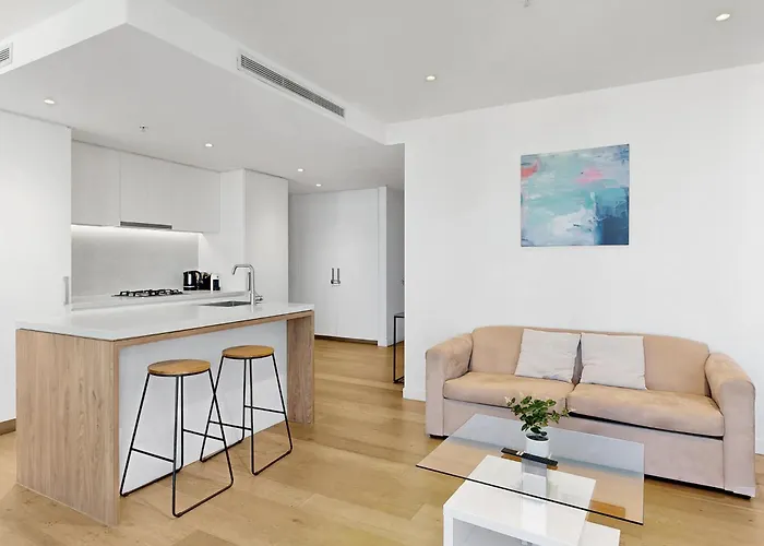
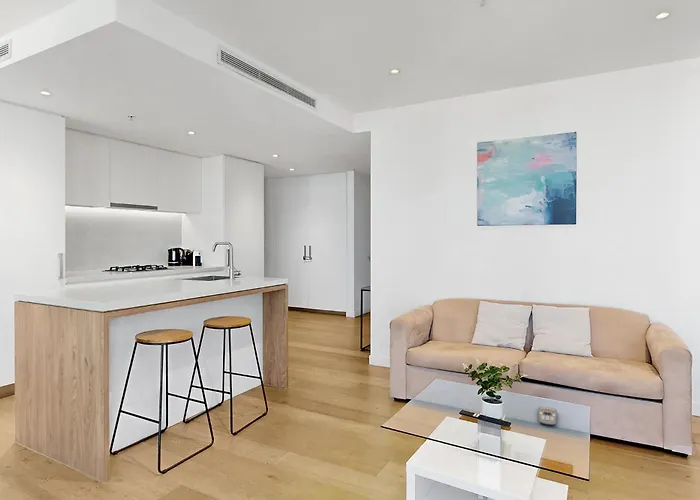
+ remote control [537,406,558,426]
